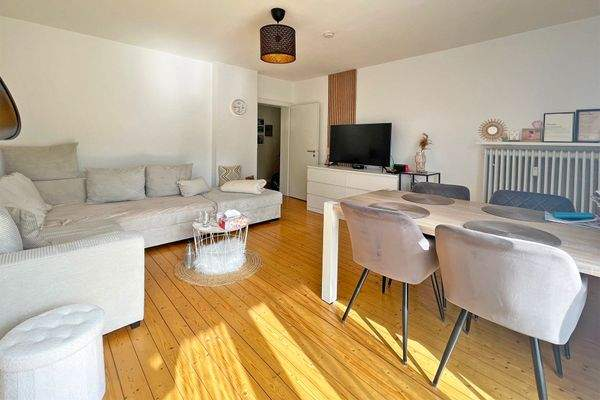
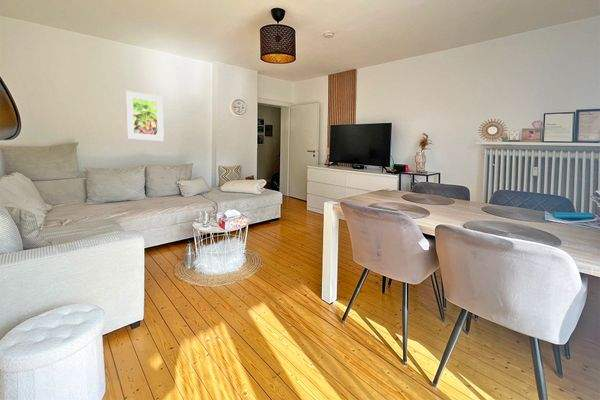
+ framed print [125,90,165,142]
